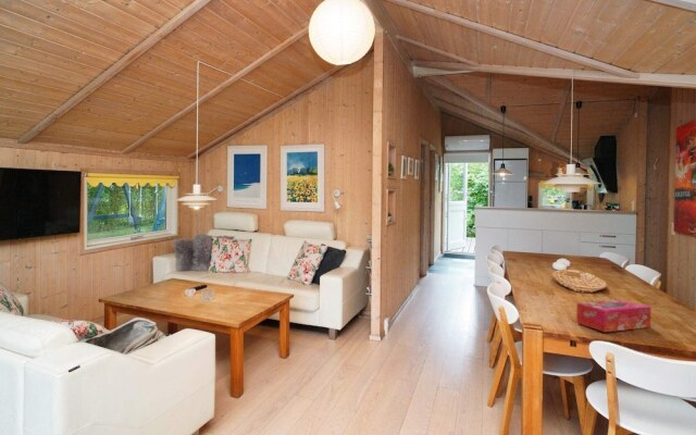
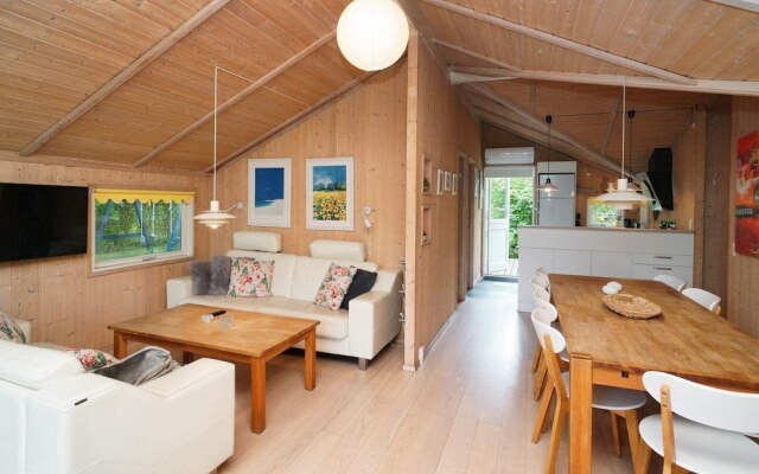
- tissue box [575,299,652,333]
